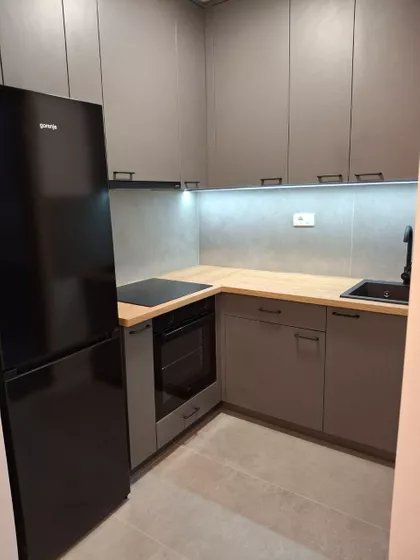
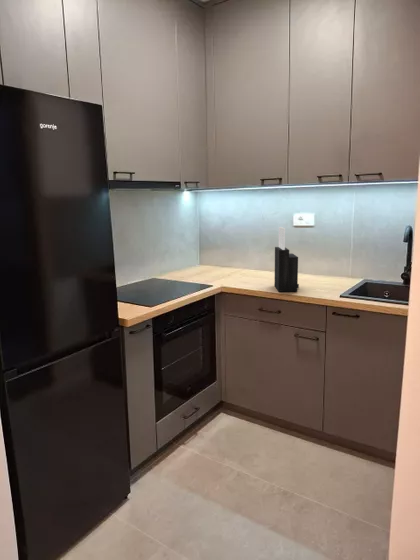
+ knife block [273,226,300,293]
